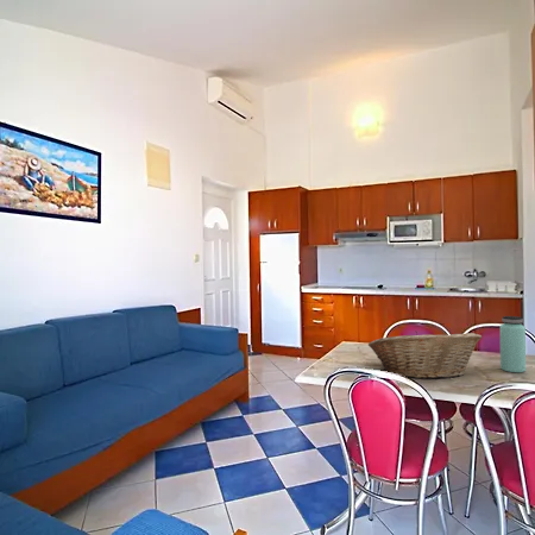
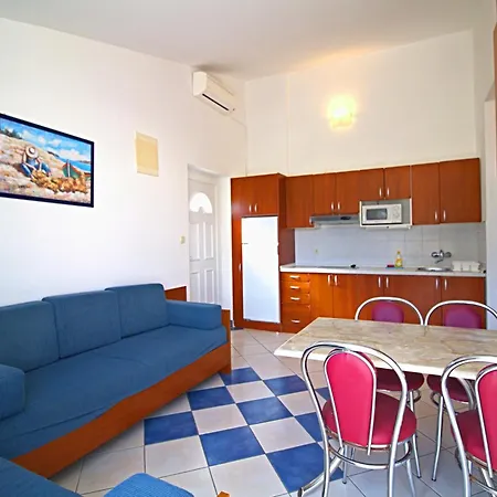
- bottle [499,315,527,373]
- fruit basket [367,331,483,380]
